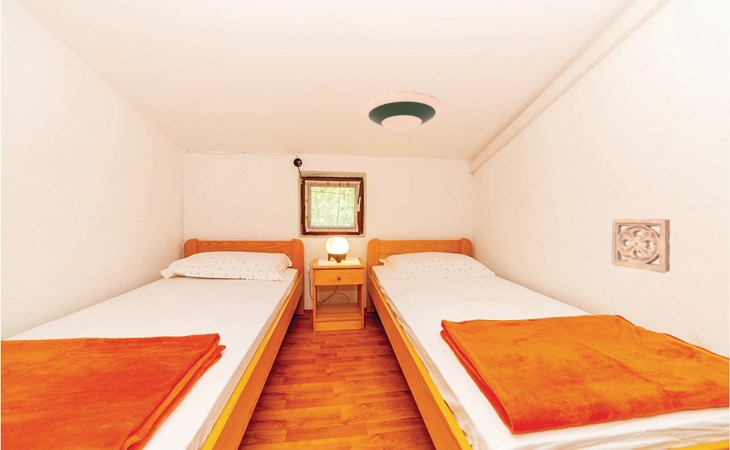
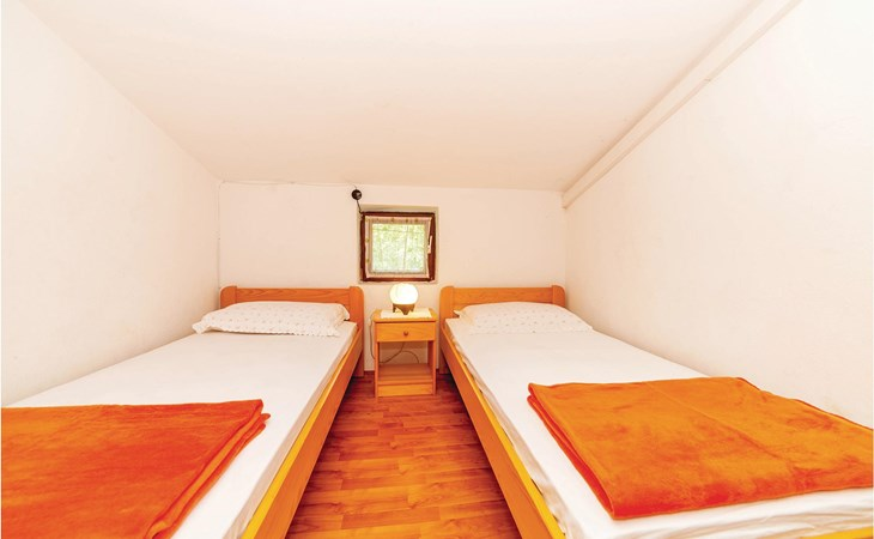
- wall ornament [610,218,671,274]
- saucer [362,91,443,132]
